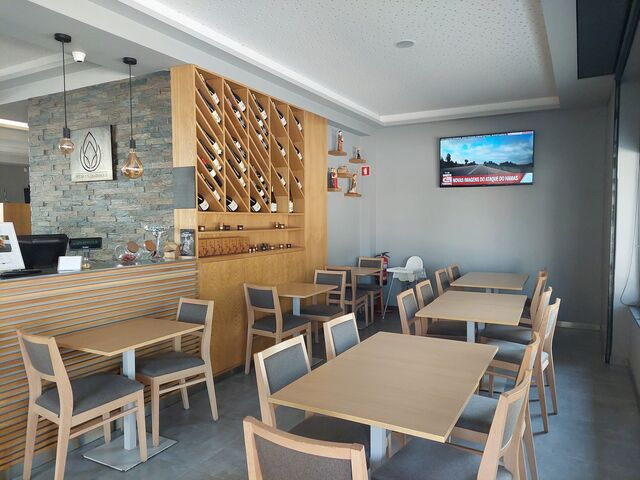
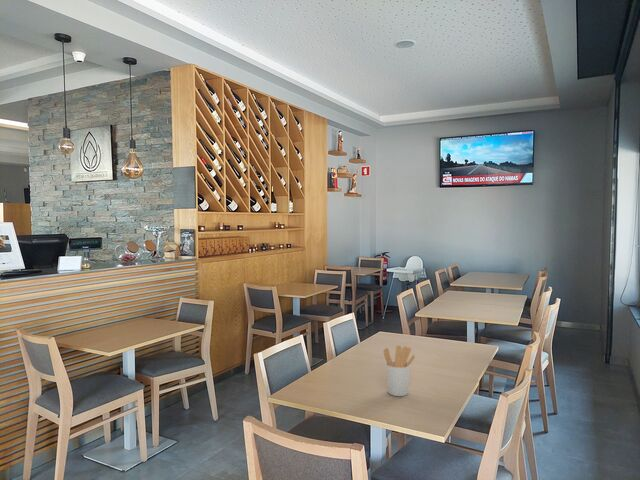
+ utensil holder [382,344,416,397]
